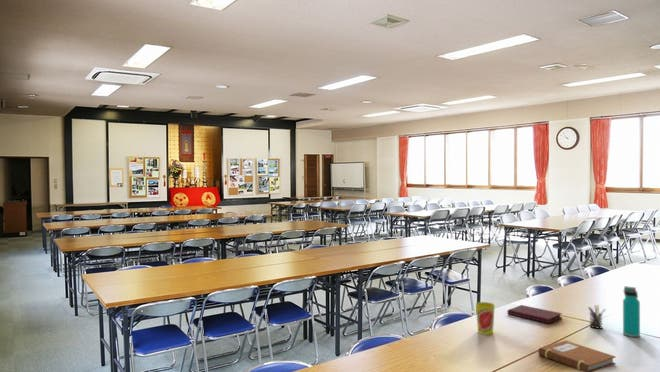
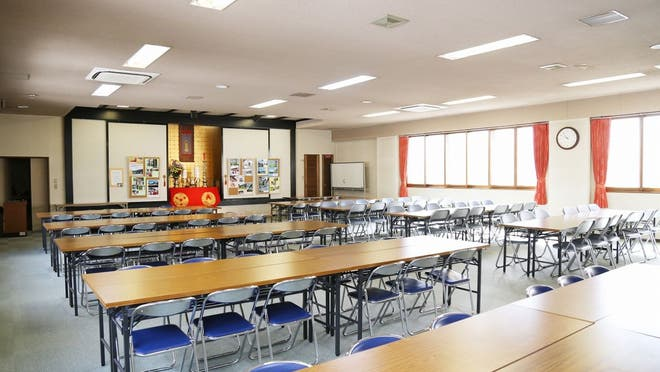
- cup [475,301,496,336]
- pen holder [587,304,607,330]
- water bottle [622,285,641,338]
- book [507,304,563,324]
- notebook [537,340,617,372]
